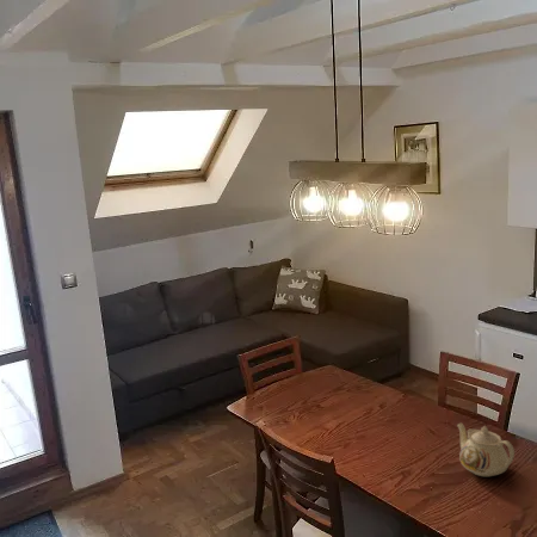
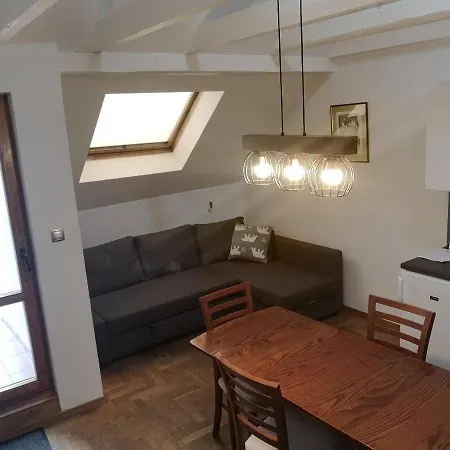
- teapot [456,421,516,477]
